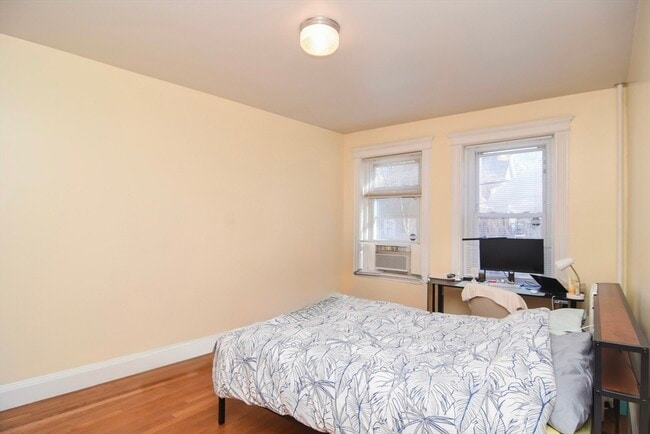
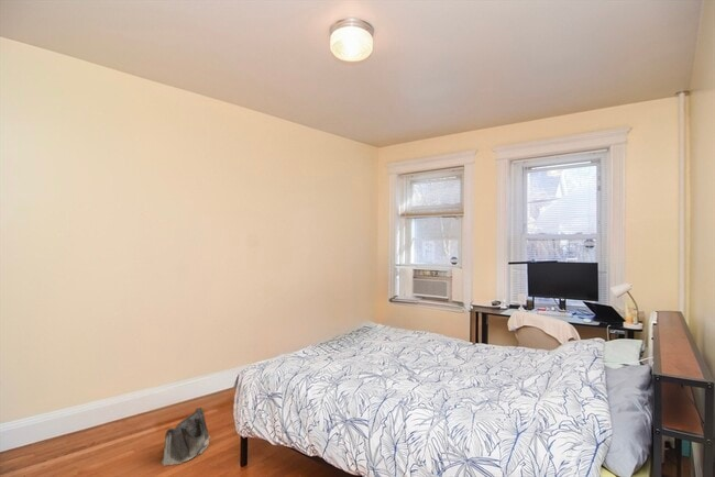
+ saddlebag [161,407,211,467]
